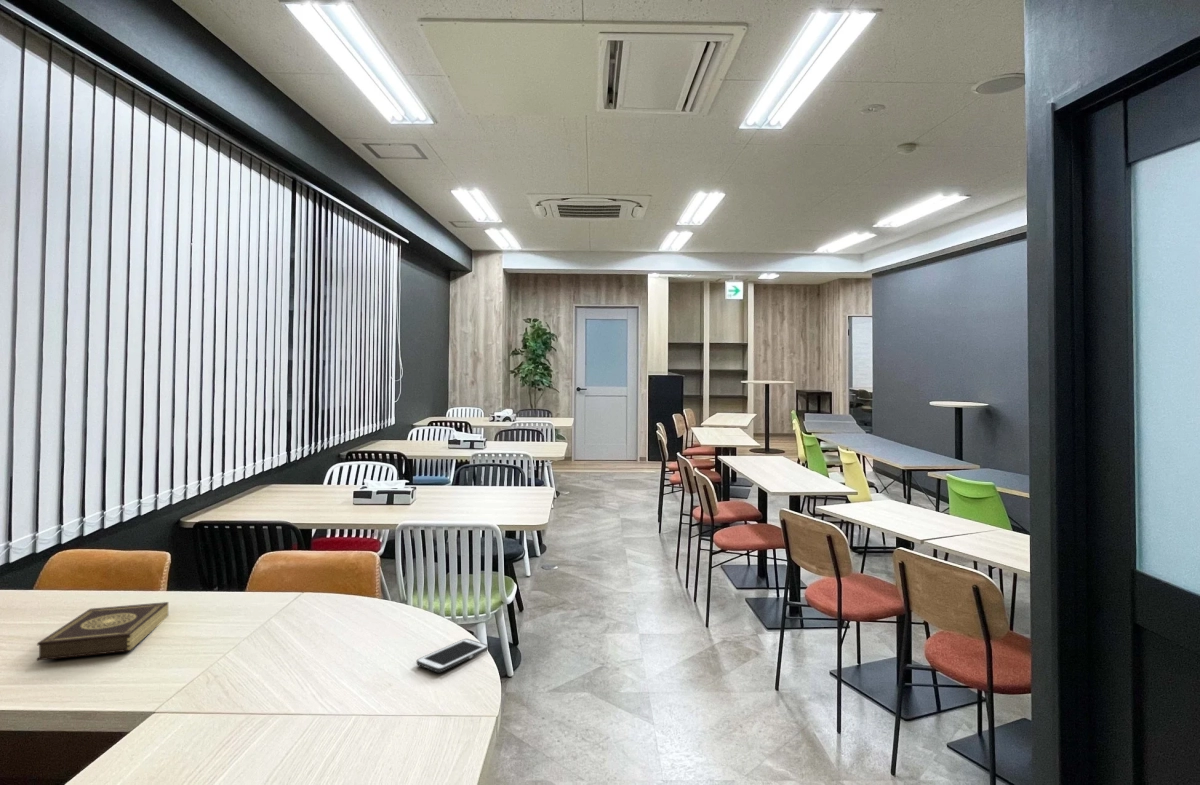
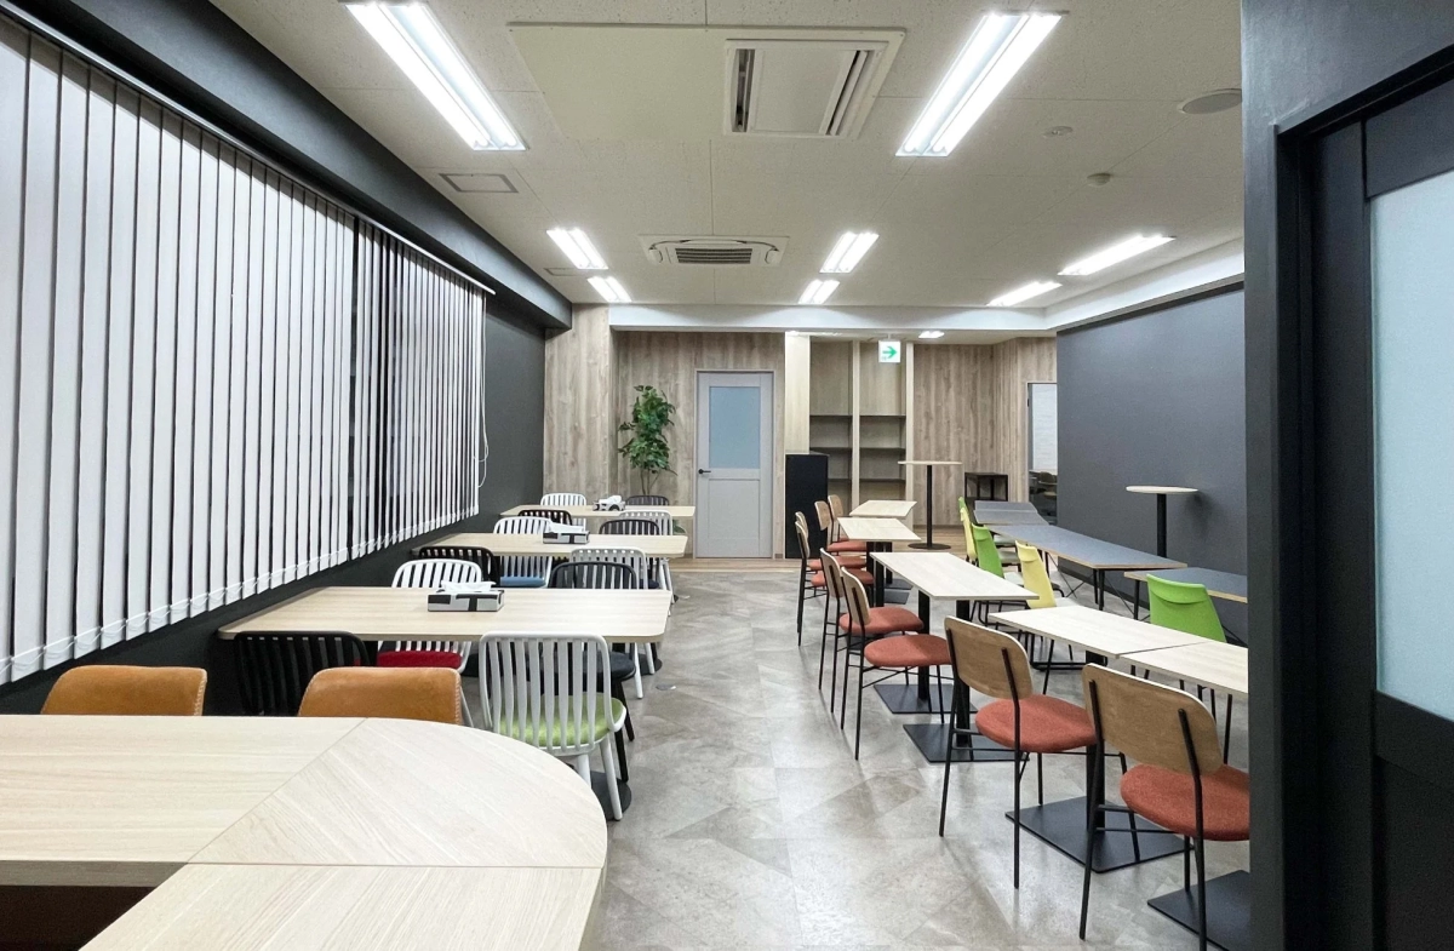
- book [36,601,169,661]
- cell phone [415,638,489,673]
